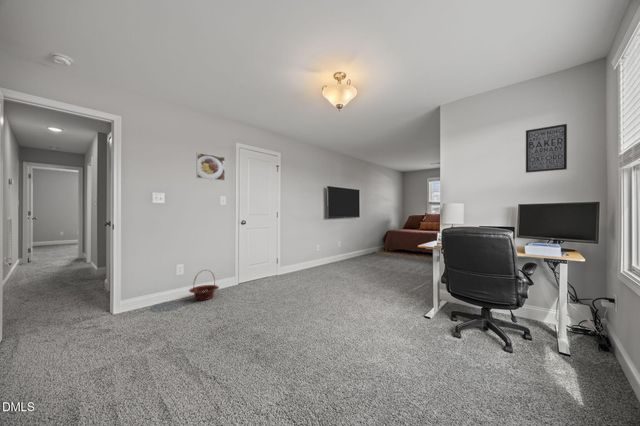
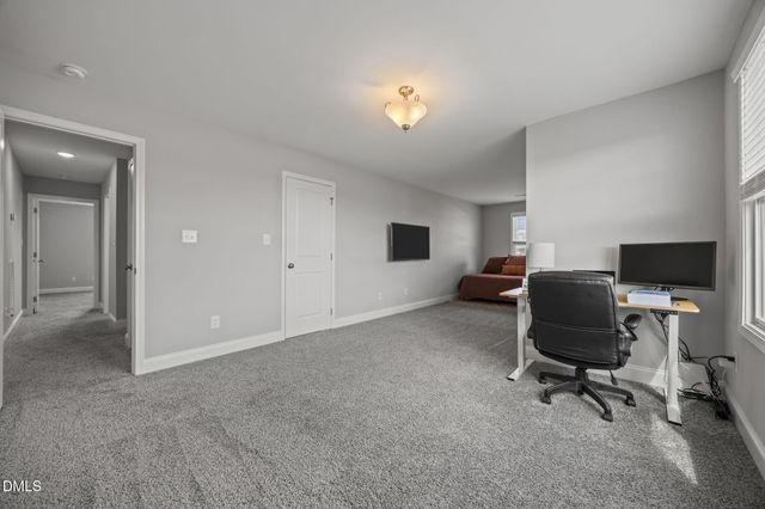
- basket [188,269,220,301]
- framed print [195,152,226,182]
- wall art [525,123,568,174]
